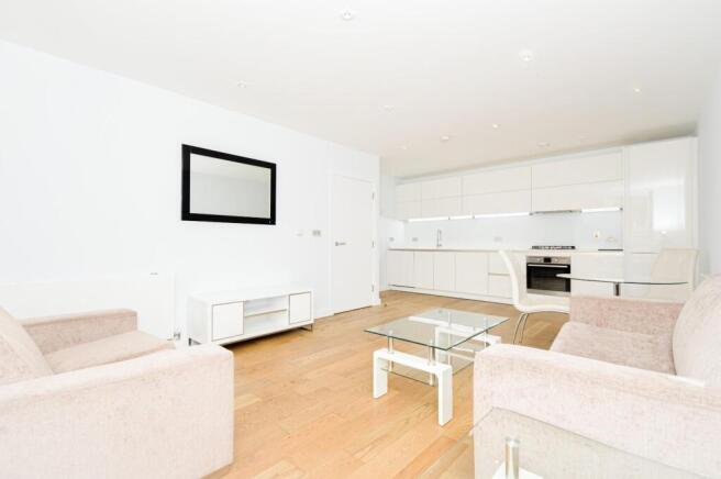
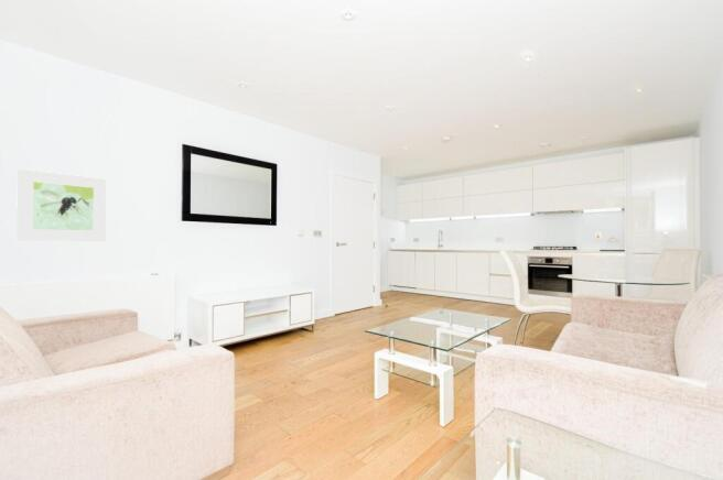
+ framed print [15,167,107,242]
